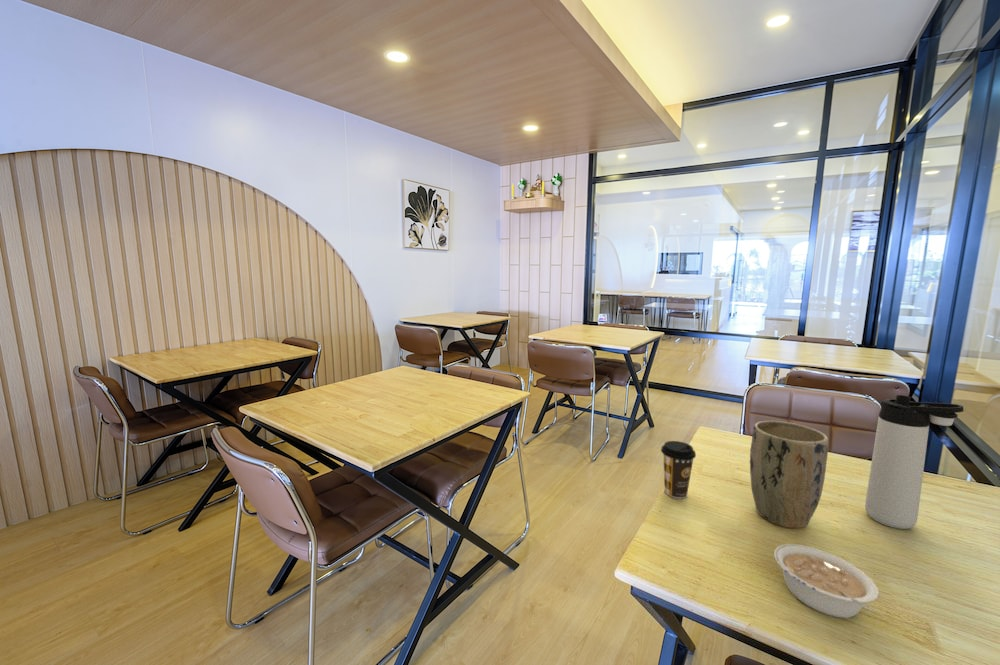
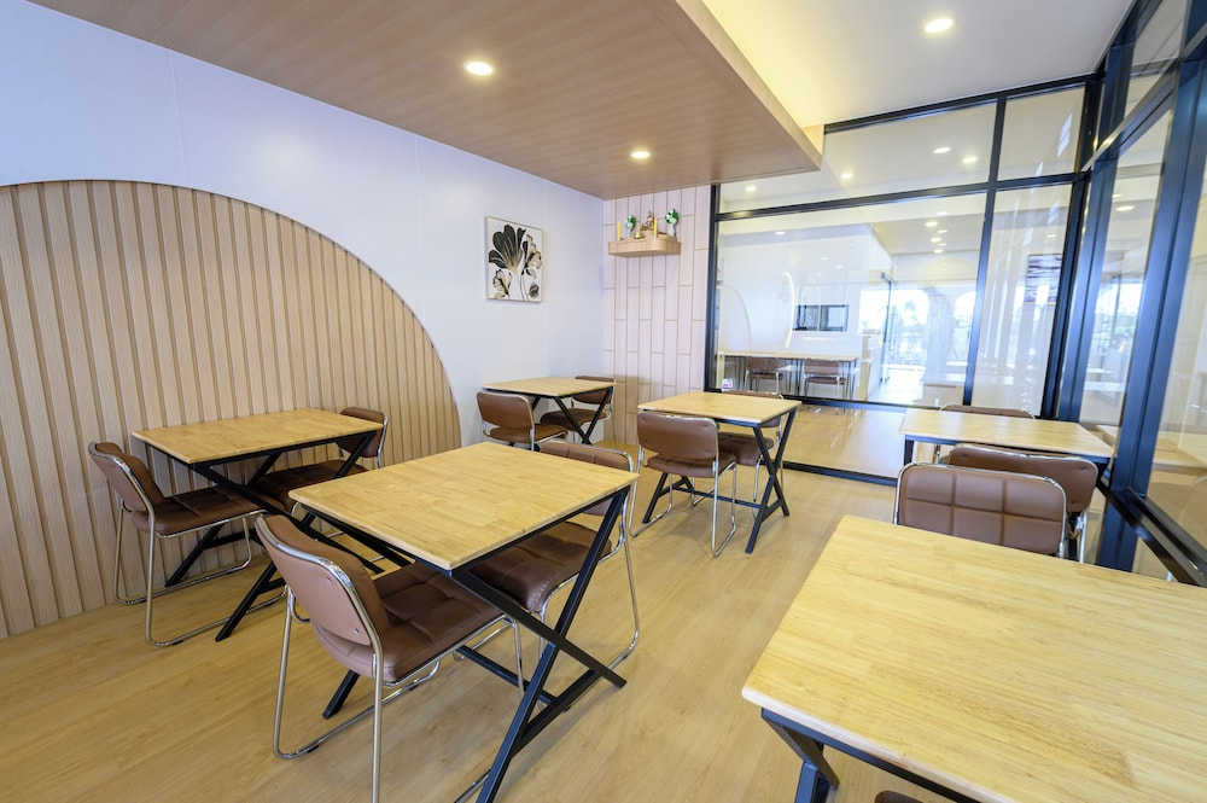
- coffee cup [660,440,697,499]
- thermos bottle [864,394,965,530]
- legume [773,543,880,619]
- plant pot [749,420,829,529]
